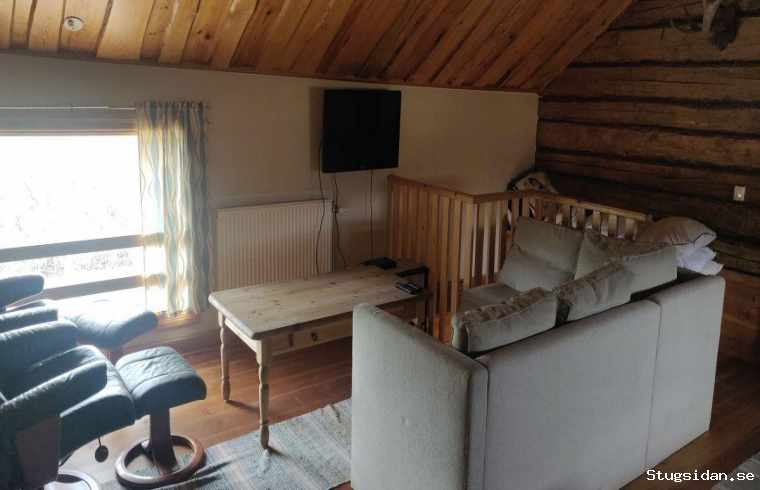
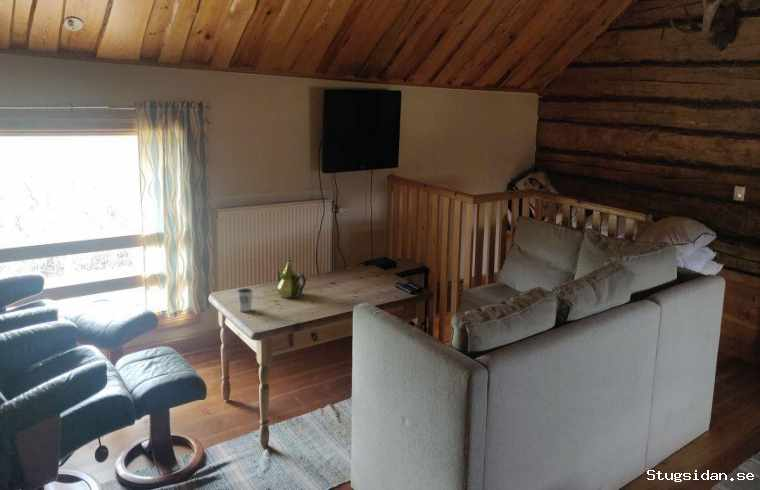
+ teapot [274,255,307,299]
+ dixie cup [236,287,254,312]
